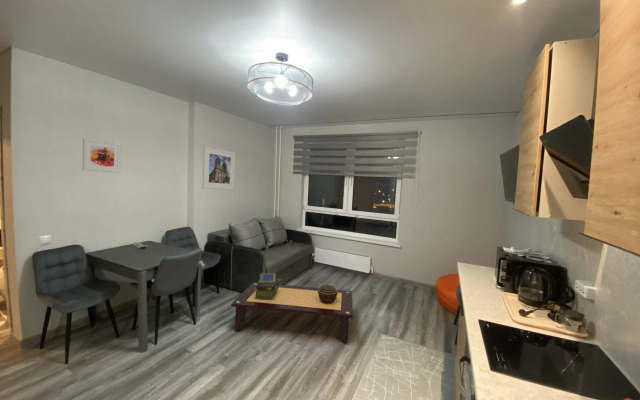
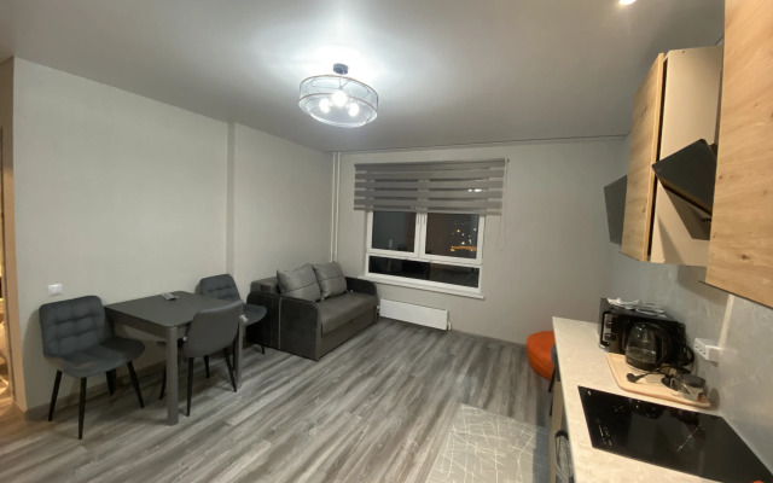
- decorative container [318,284,338,304]
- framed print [82,137,122,174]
- coffee table [230,281,354,344]
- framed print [201,145,236,191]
- stack of books [254,272,281,300]
